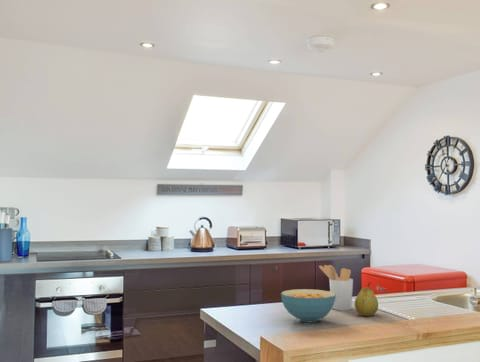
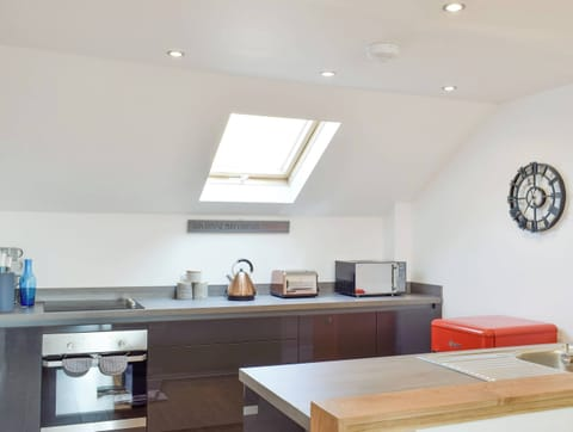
- fruit [354,281,379,317]
- cereal bowl [280,288,336,323]
- utensil holder [318,264,354,311]
